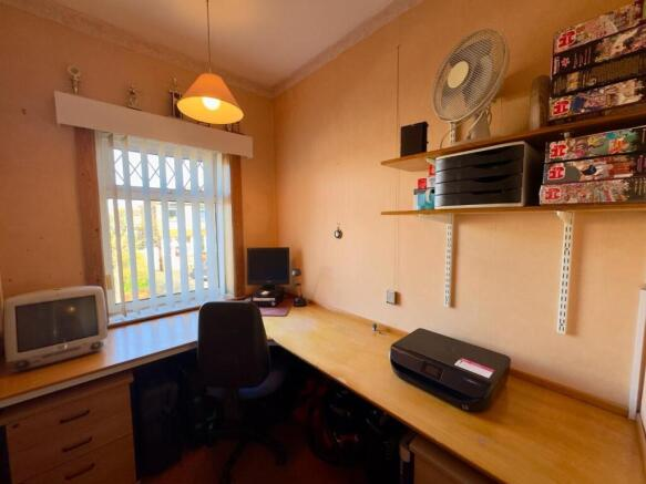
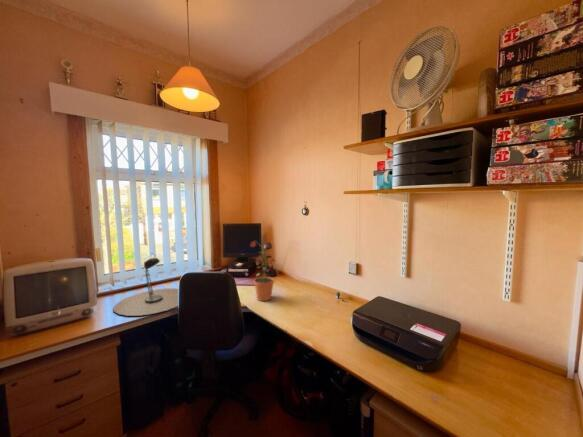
+ potted plant [249,240,277,302]
+ desk lamp [113,251,179,317]
